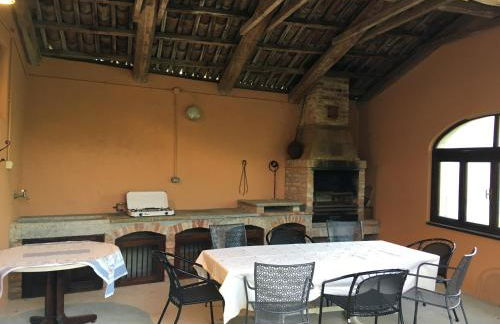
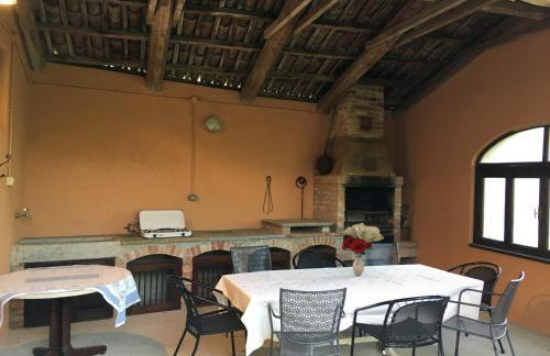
+ flower bouquet [340,222,385,277]
